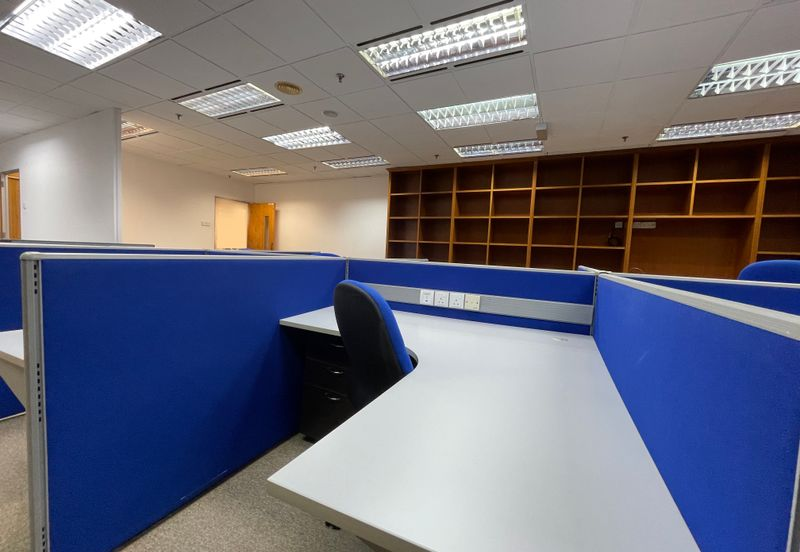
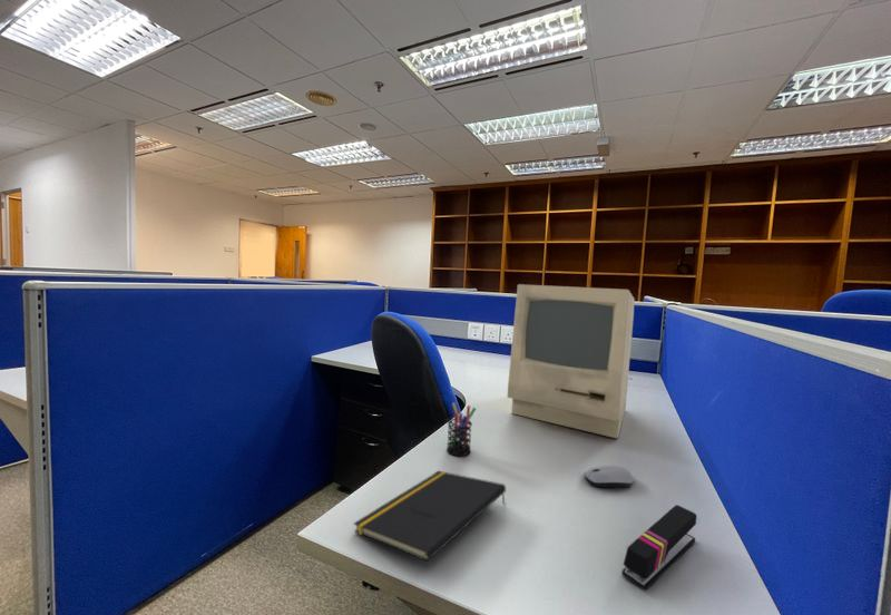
+ pen holder [446,401,477,457]
+ notepad [353,470,507,563]
+ computer monitor [506,283,636,439]
+ computer mouse [582,463,635,488]
+ stapler [621,504,698,590]
